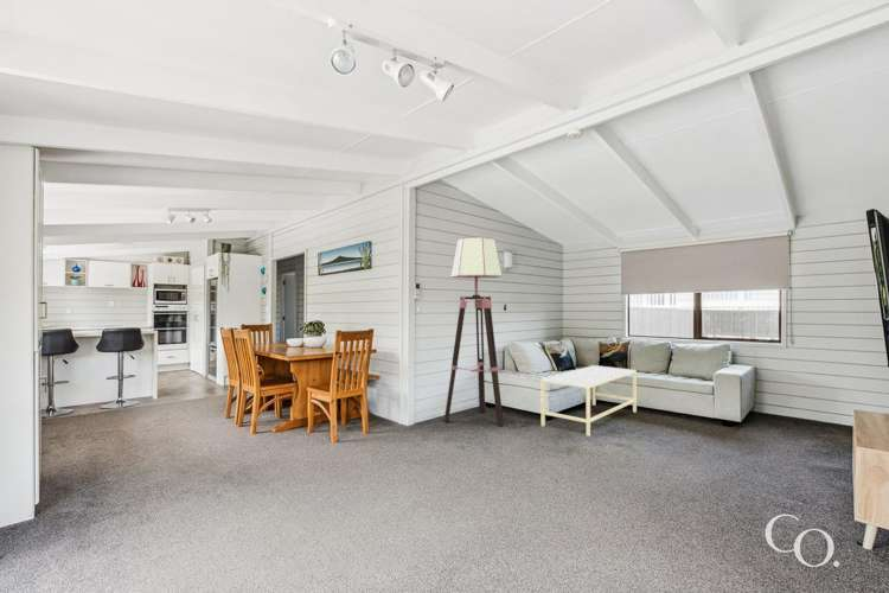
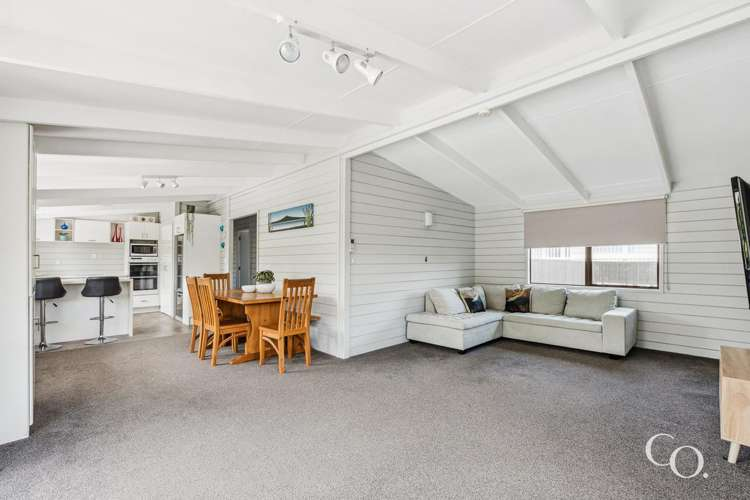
- floor lamp [443,236,505,428]
- coffee table [541,364,638,438]
